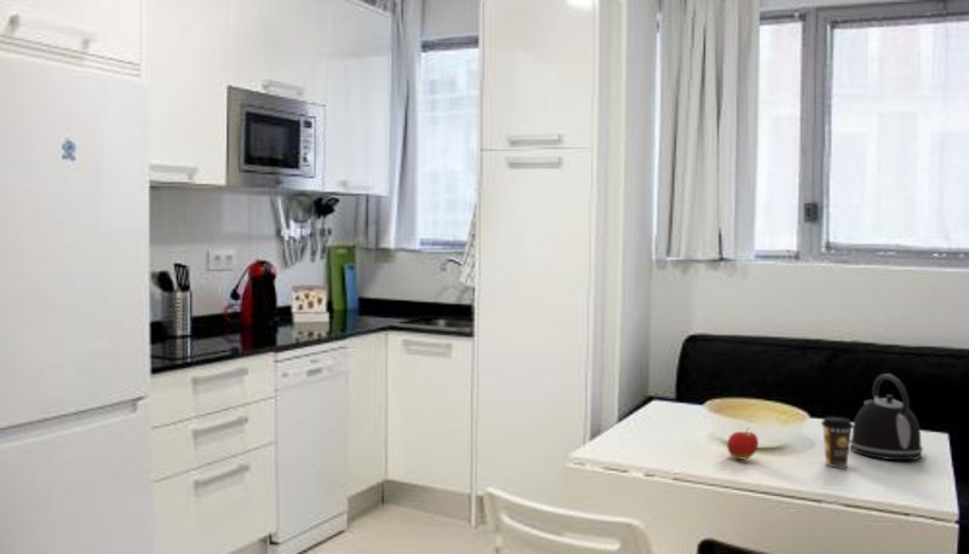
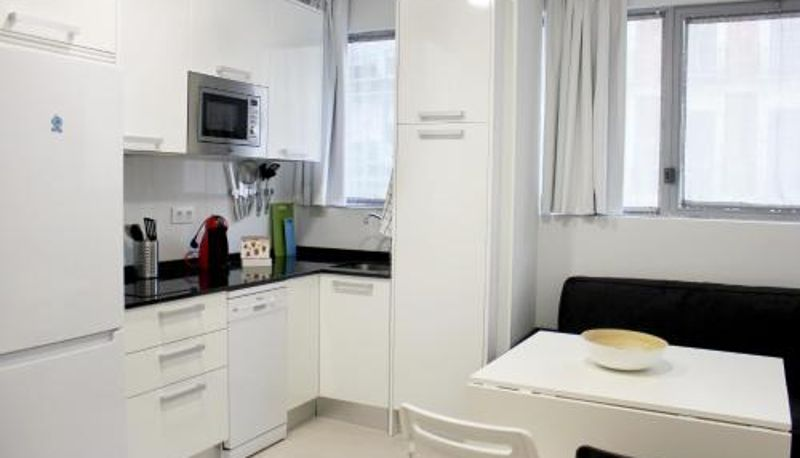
- fruit [726,427,759,461]
- kettle [849,373,924,461]
- coffee cup [820,416,854,468]
